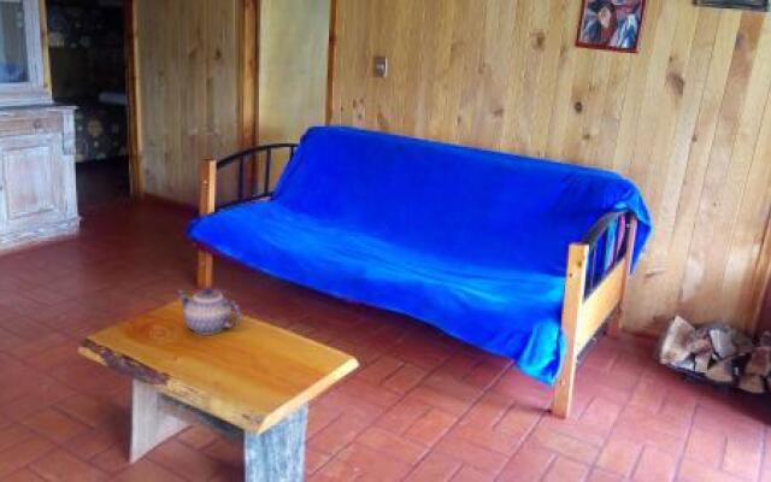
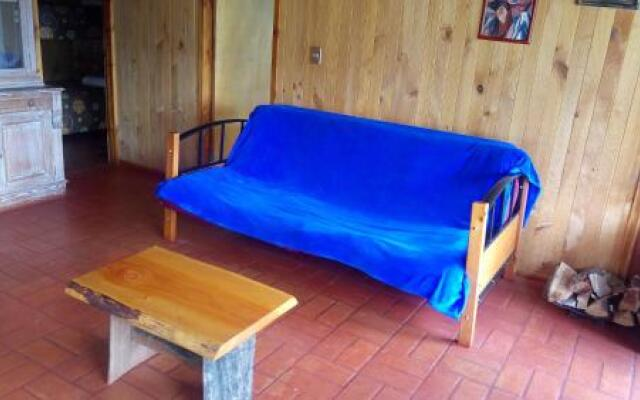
- teapot [176,287,242,336]
